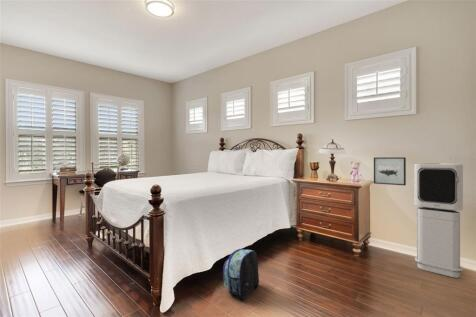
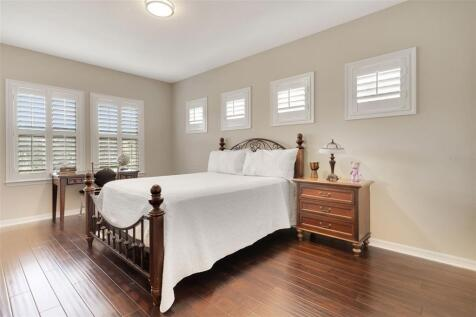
- wall art [373,156,407,186]
- backpack [222,248,260,301]
- air purifier [413,162,464,279]
